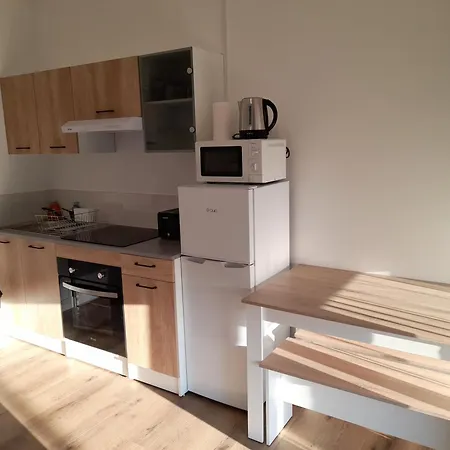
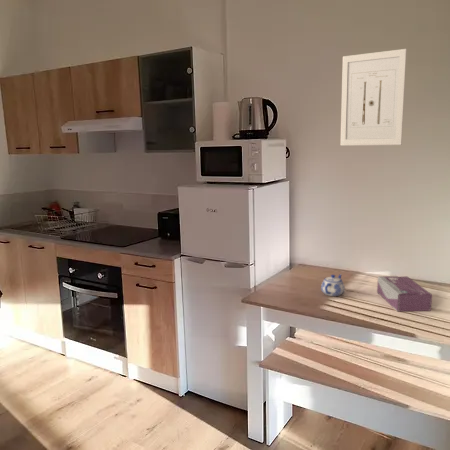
+ wall art [339,48,408,147]
+ tissue box [376,275,433,313]
+ teapot [320,273,346,297]
